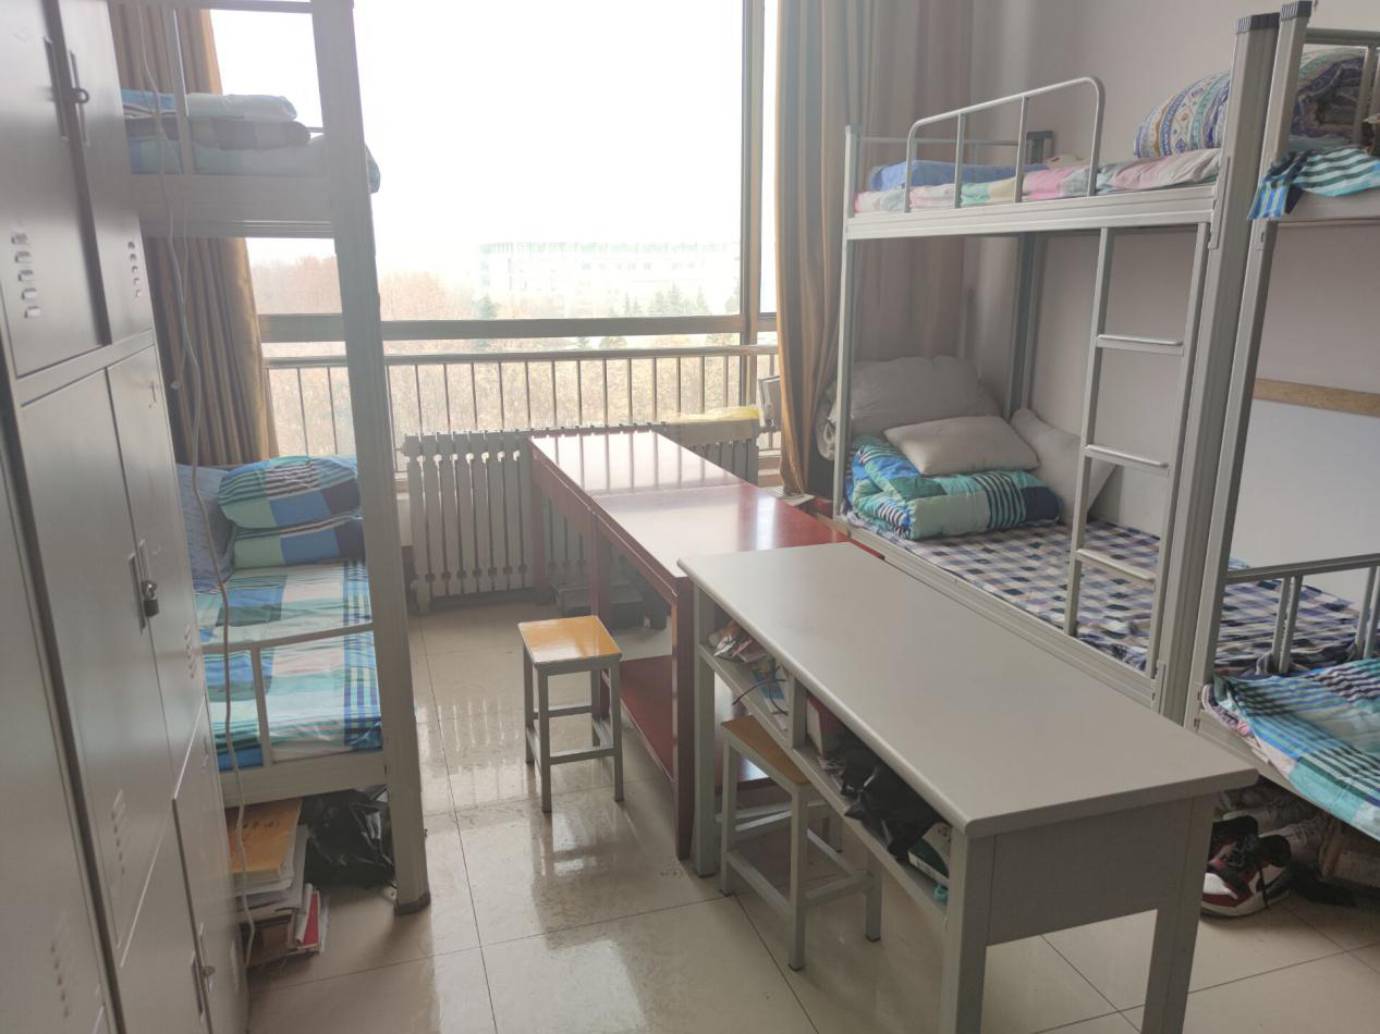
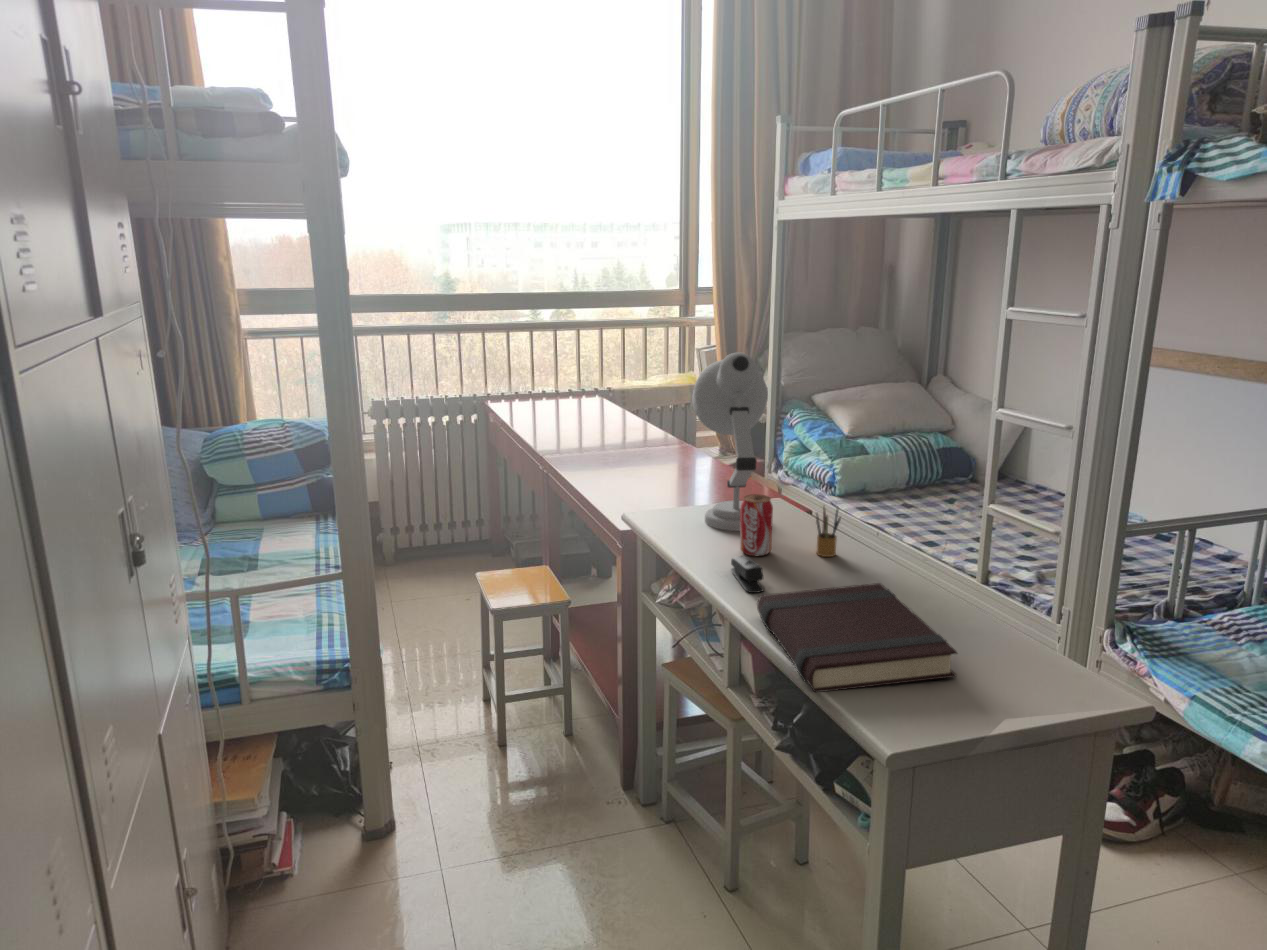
+ pencil box [814,504,842,558]
+ beverage can [739,493,774,557]
+ stapler [730,555,765,594]
+ book [756,582,959,693]
+ desk lamp [691,351,769,532]
